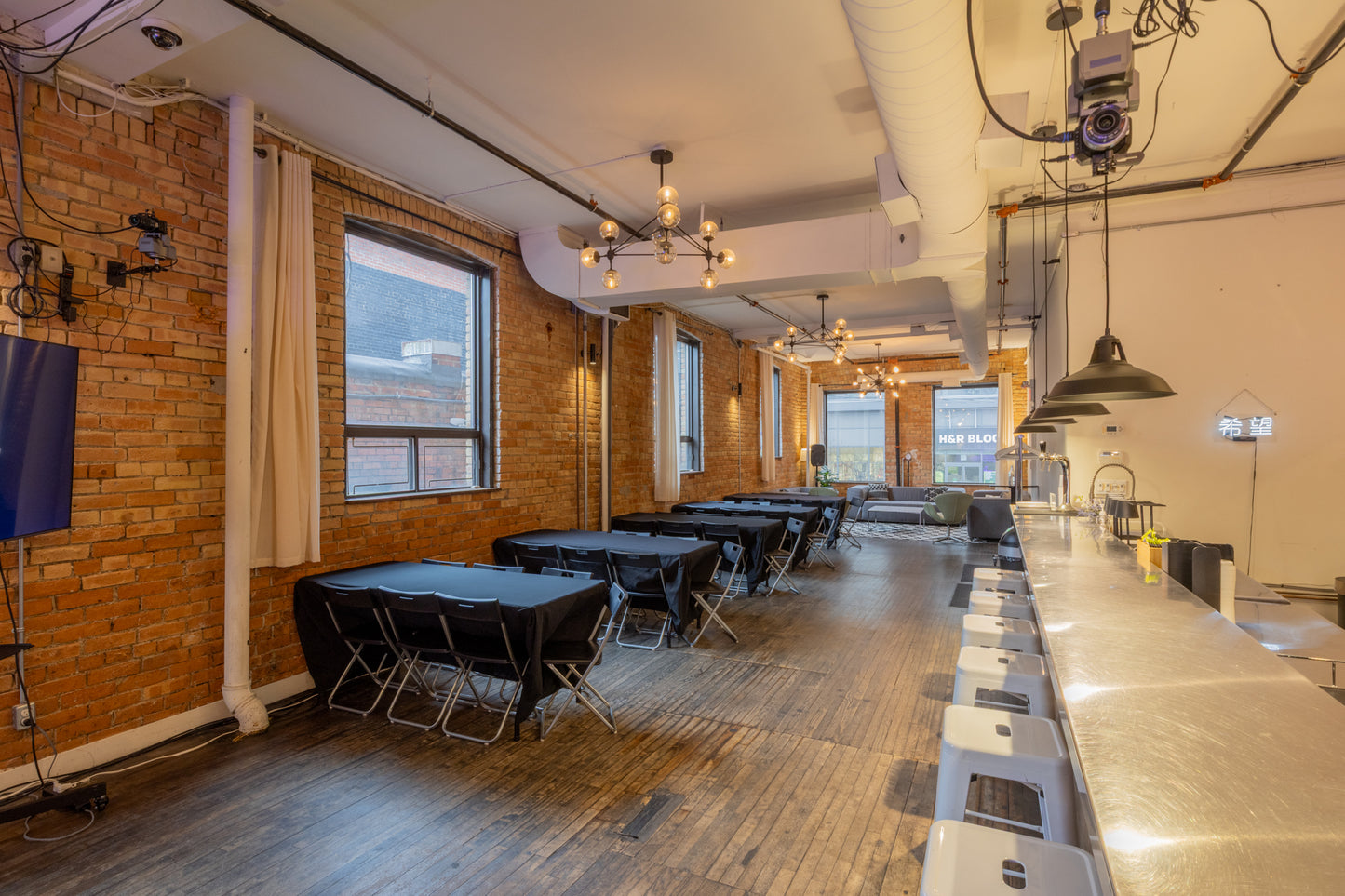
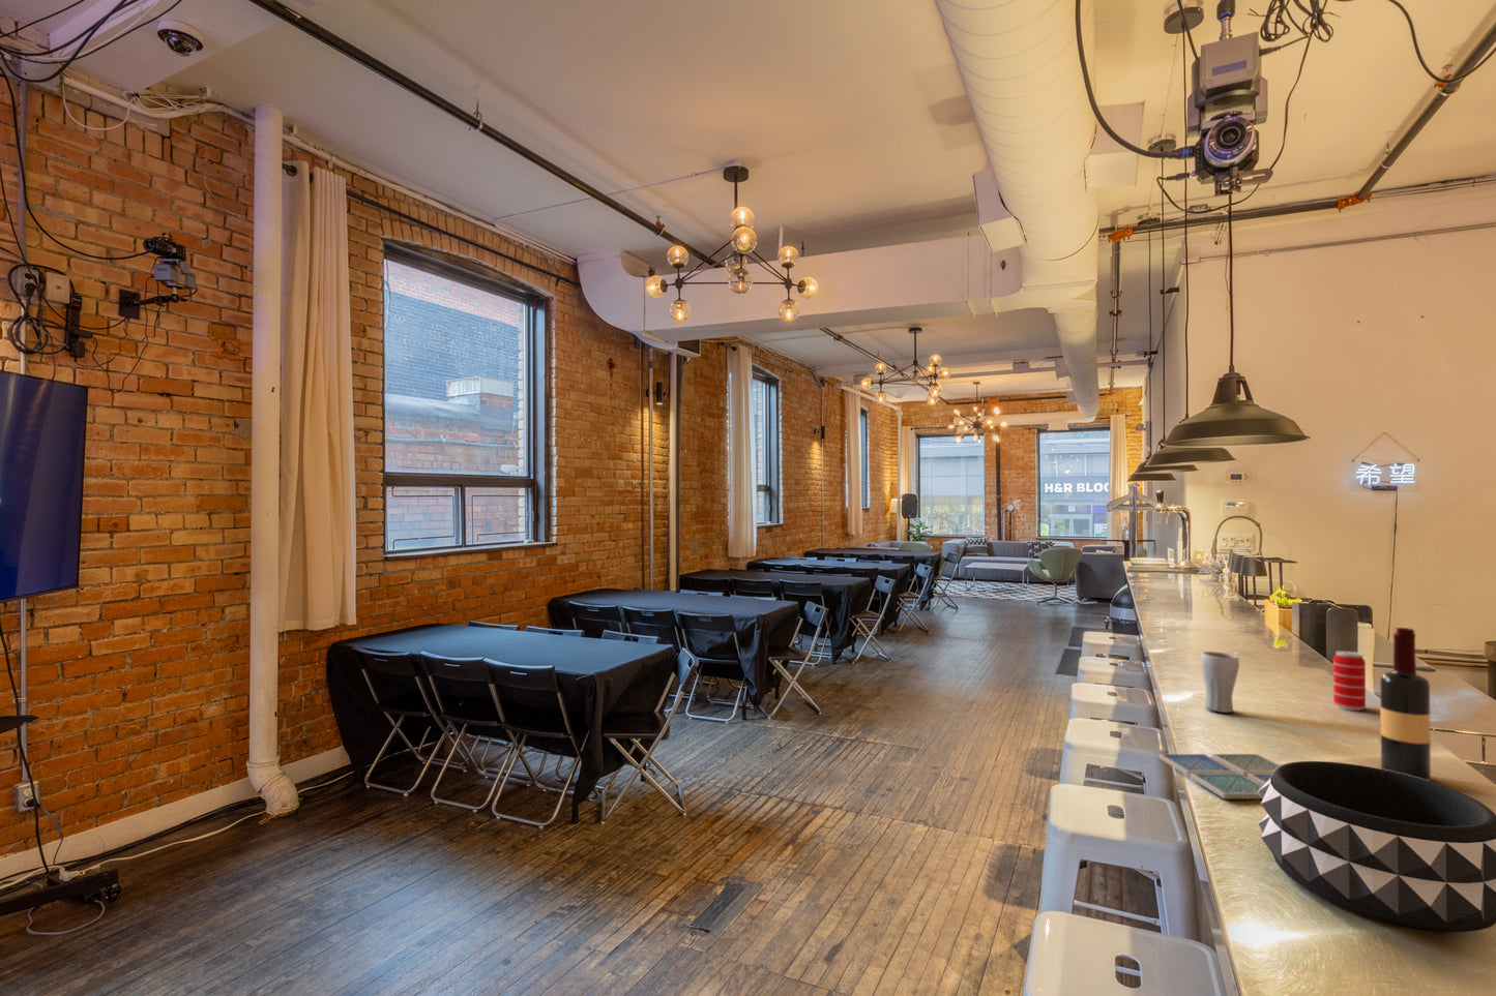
+ wine bottle [1379,627,1431,781]
+ beverage can [1332,649,1367,711]
+ drink coaster [1158,753,1281,799]
+ decorative bowl [1258,760,1496,933]
+ drinking glass [1200,650,1240,714]
